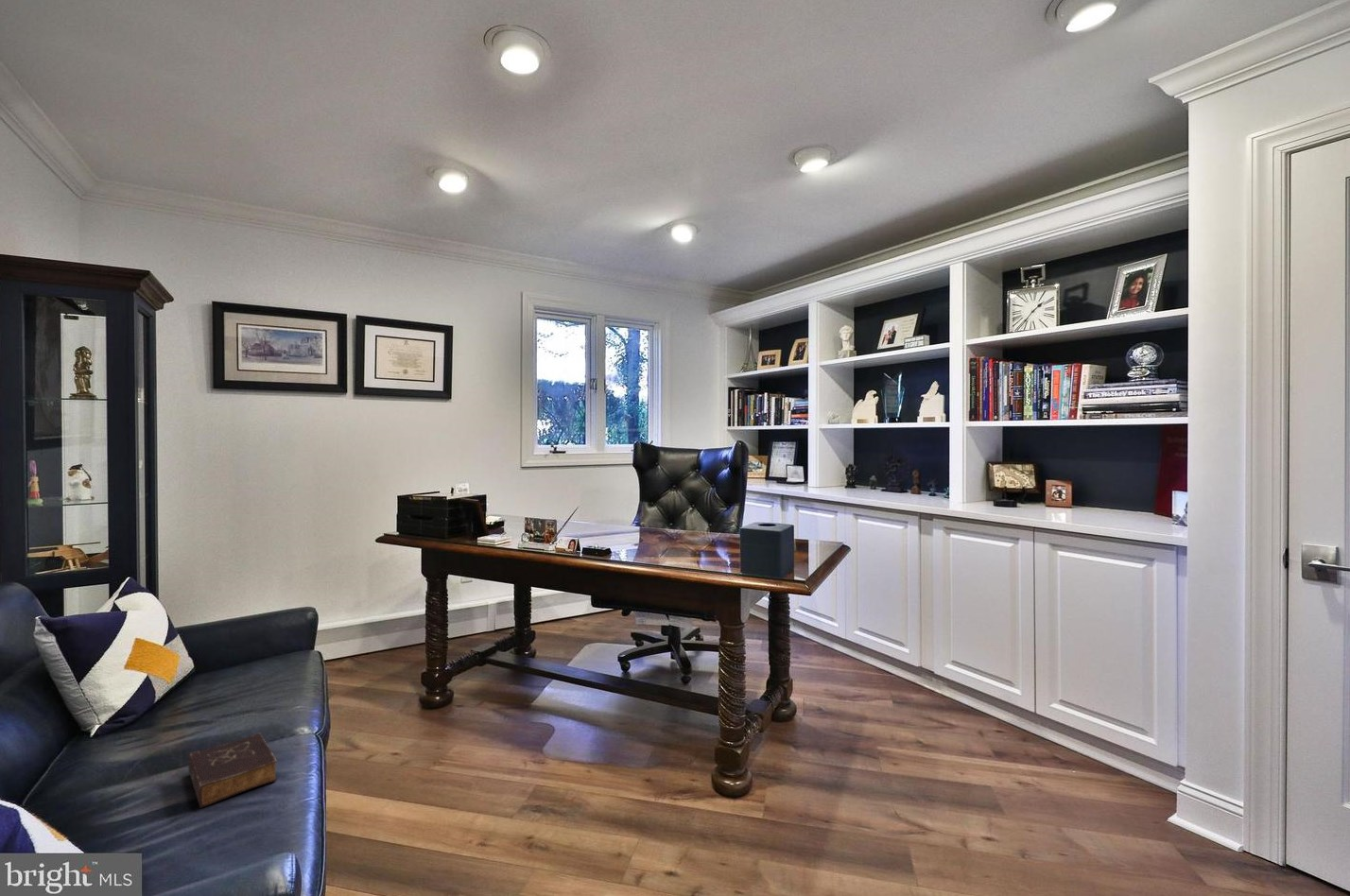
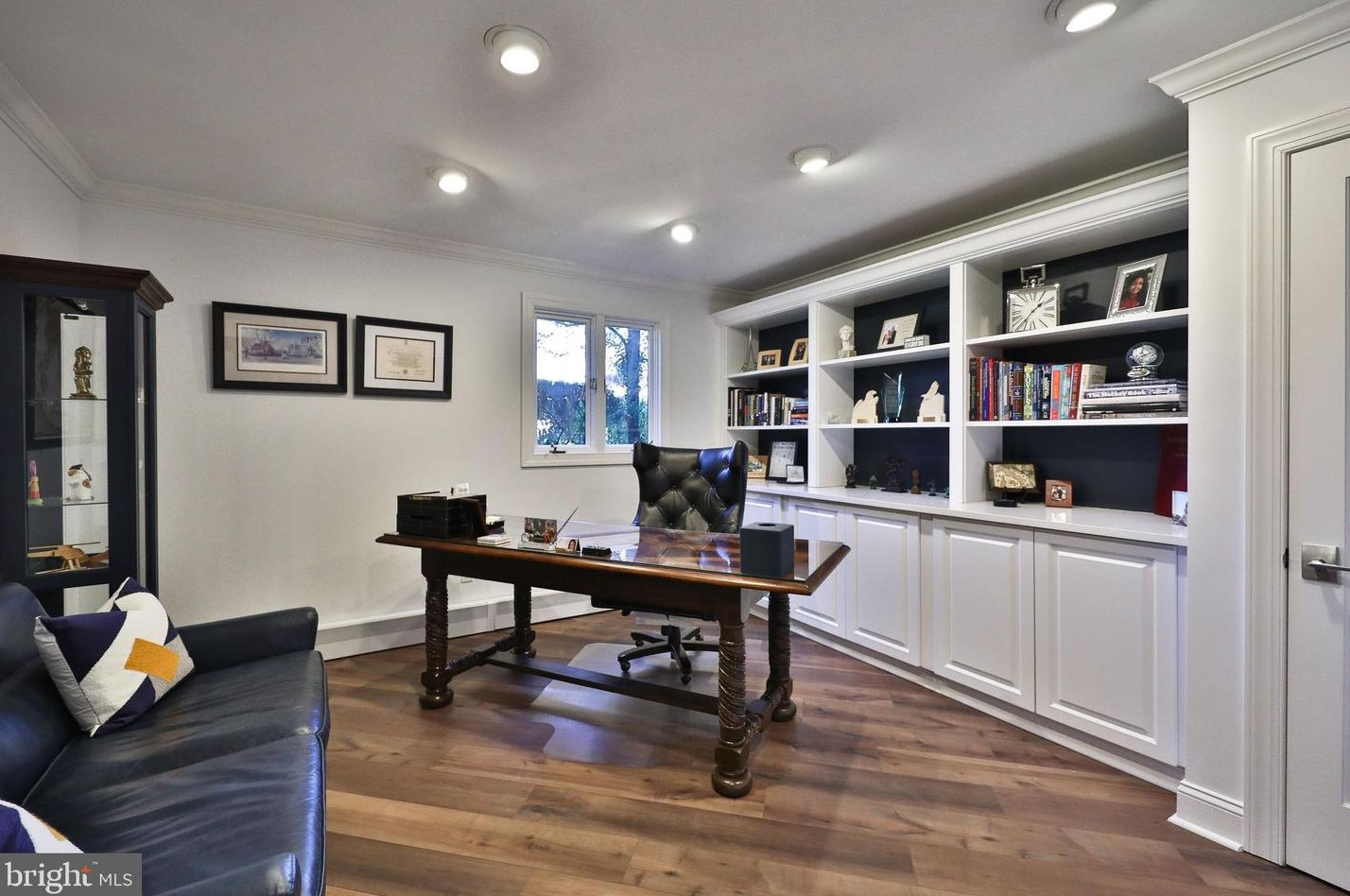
- book [187,732,278,808]
